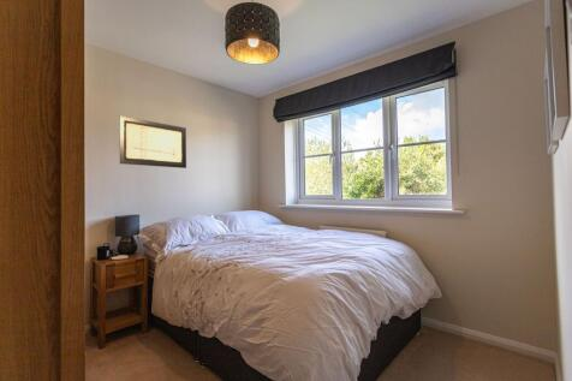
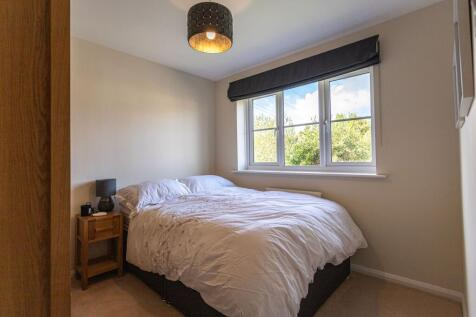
- wall art [119,115,187,169]
